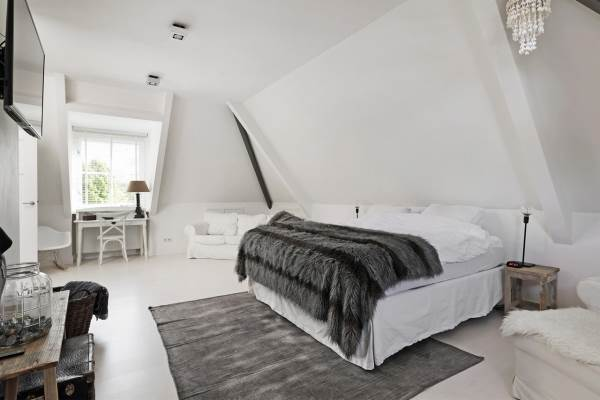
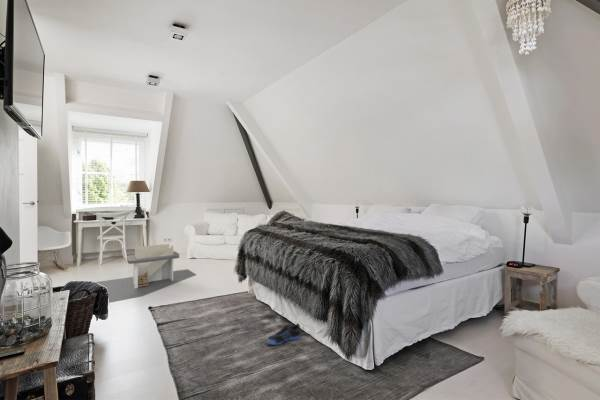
+ sneaker [266,322,302,346]
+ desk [95,243,197,303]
